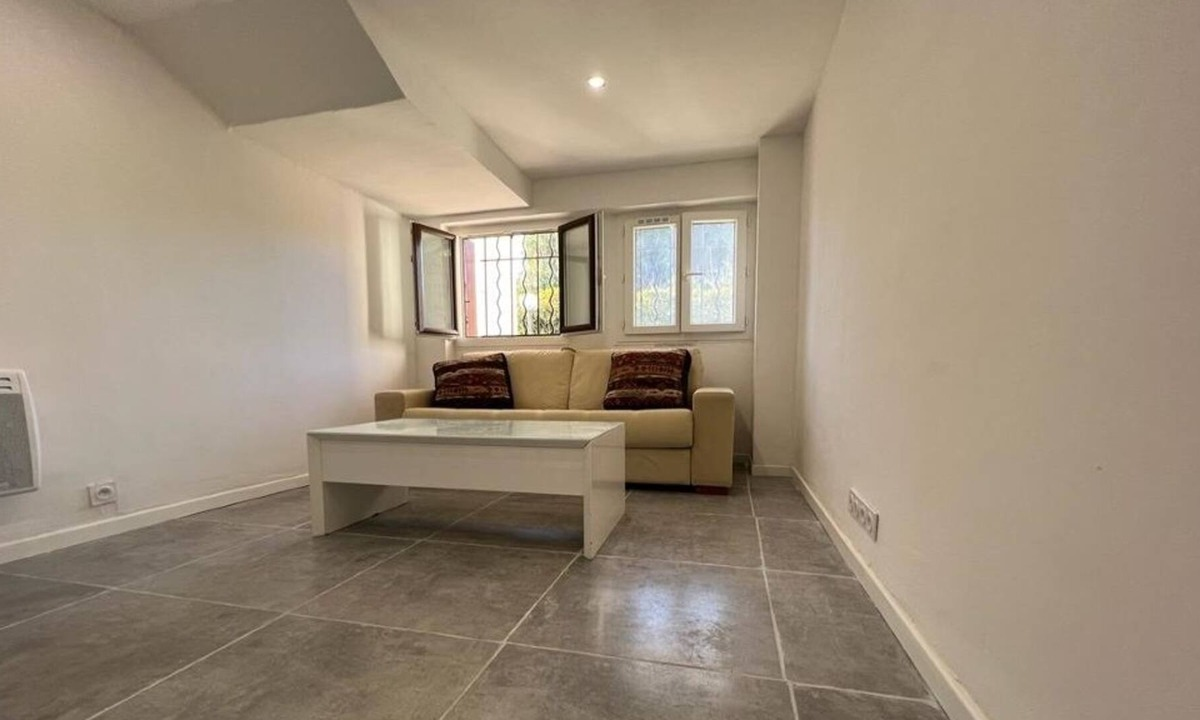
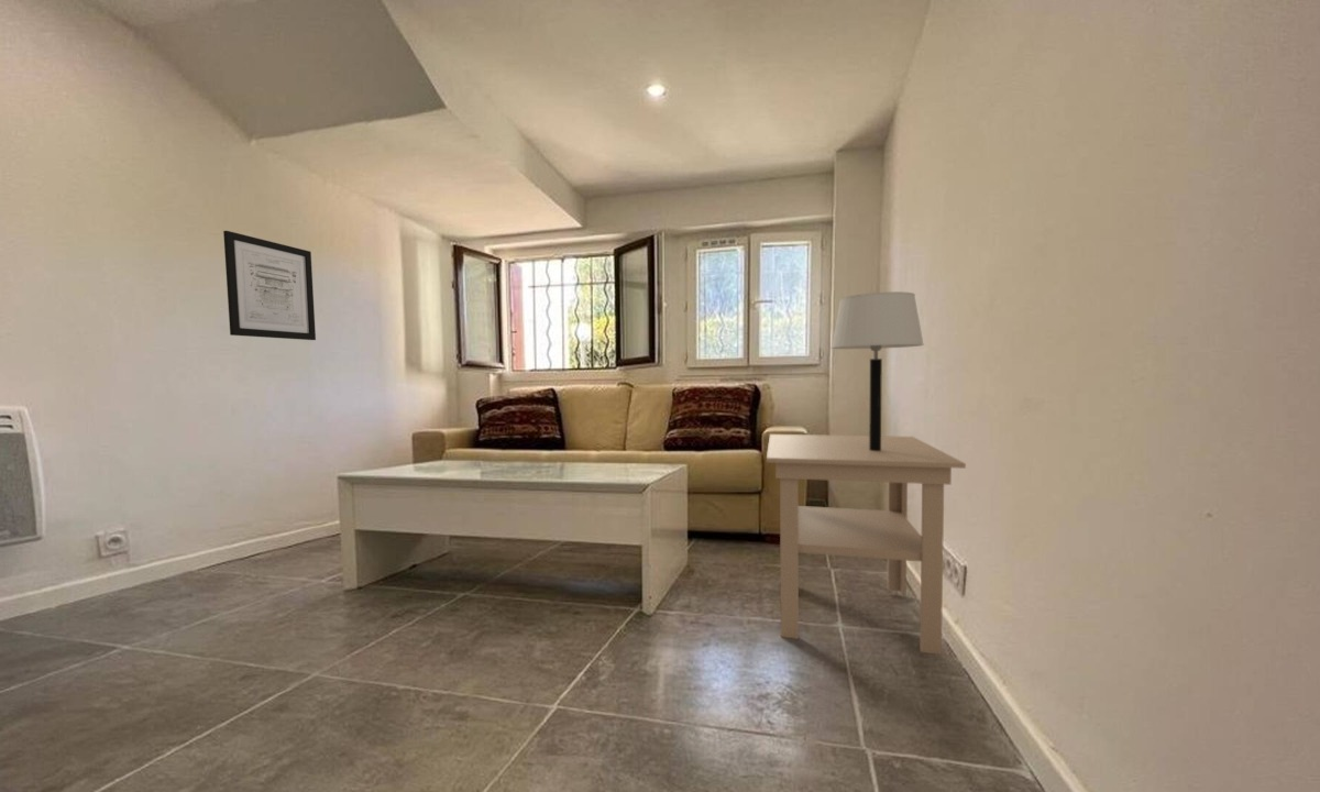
+ wall art [222,230,317,341]
+ side table [766,433,967,656]
+ table lamp [831,290,925,451]
